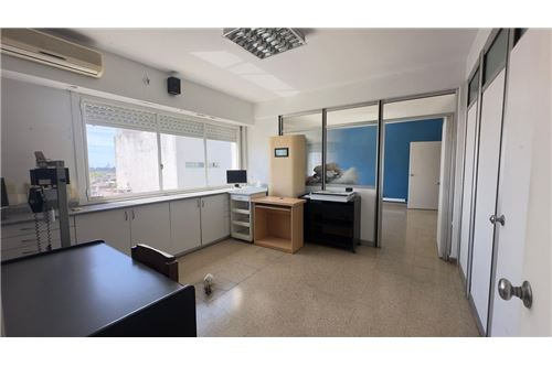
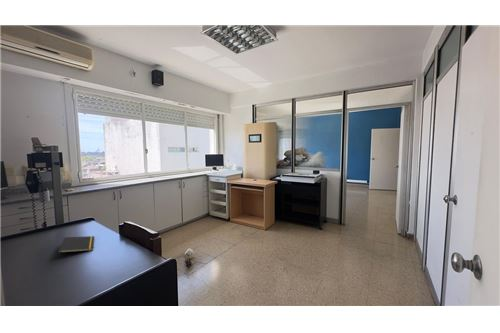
+ notepad [57,235,95,259]
